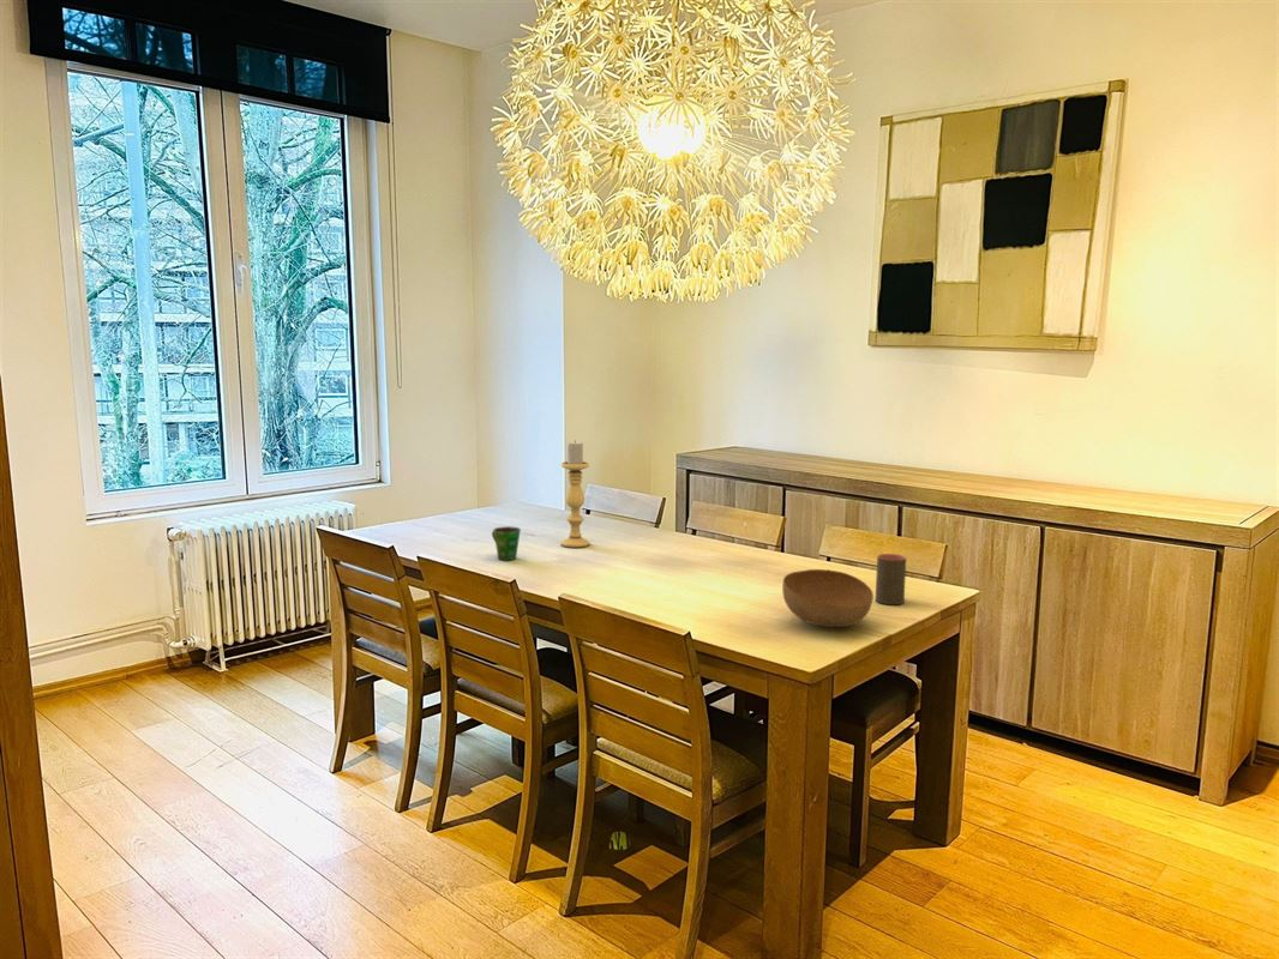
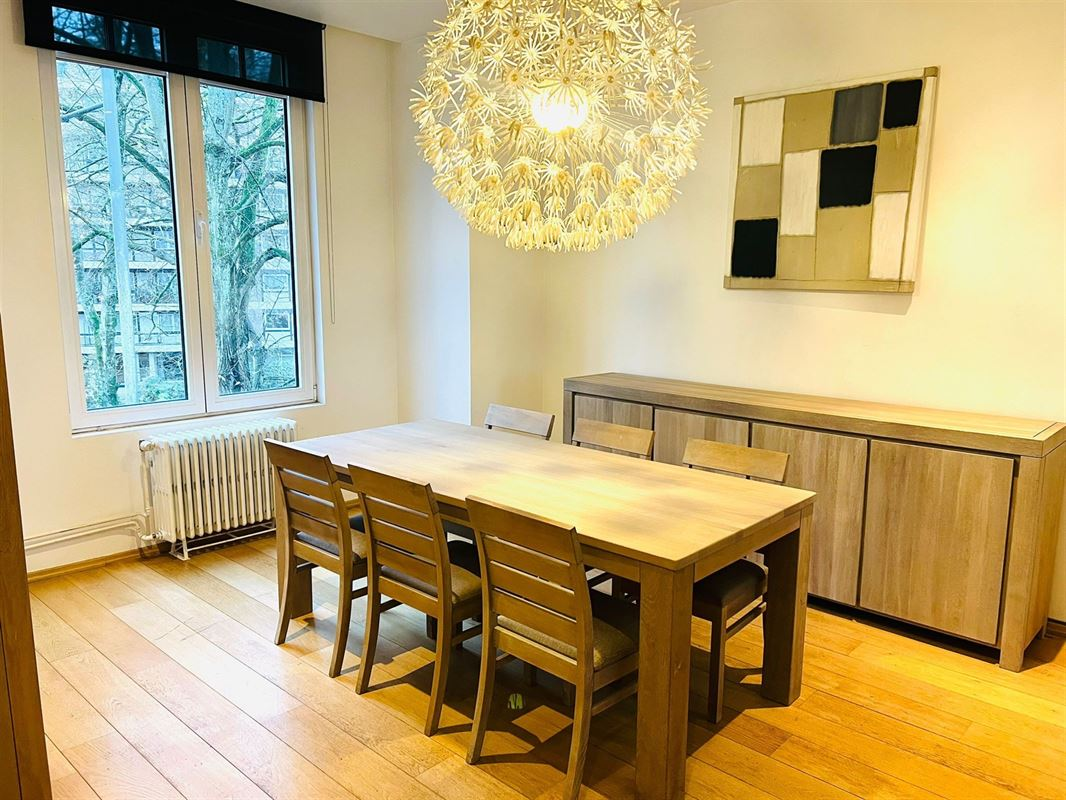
- cup [491,525,522,561]
- bowl [781,568,875,628]
- candle holder [560,439,590,549]
- cup [875,553,907,605]
